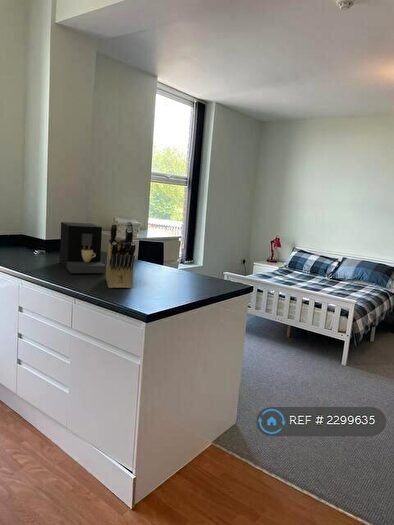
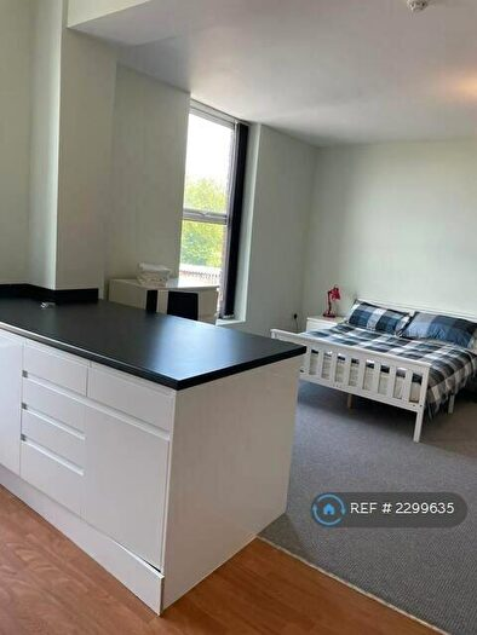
- coffee maker [59,221,106,274]
- knife block [105,221,137,289]
